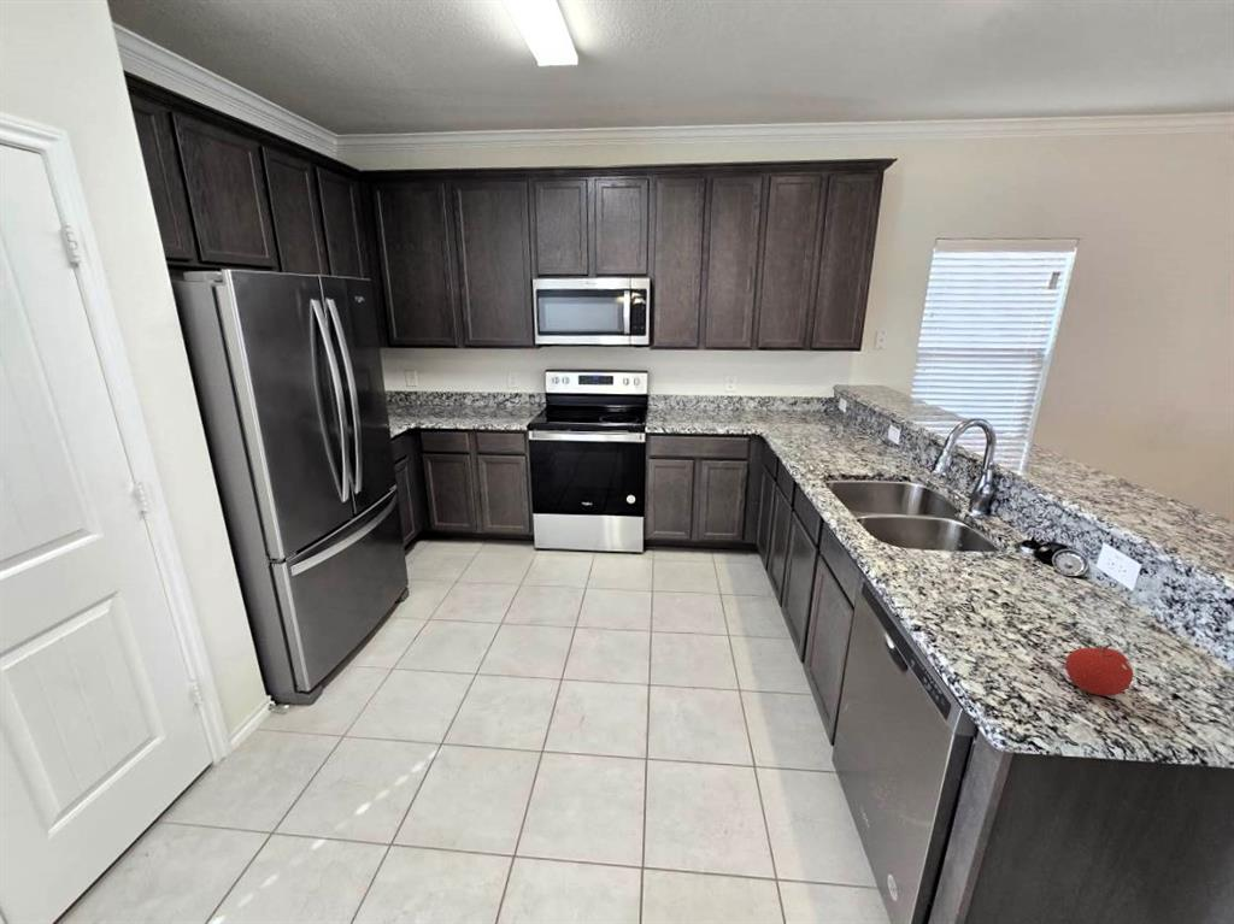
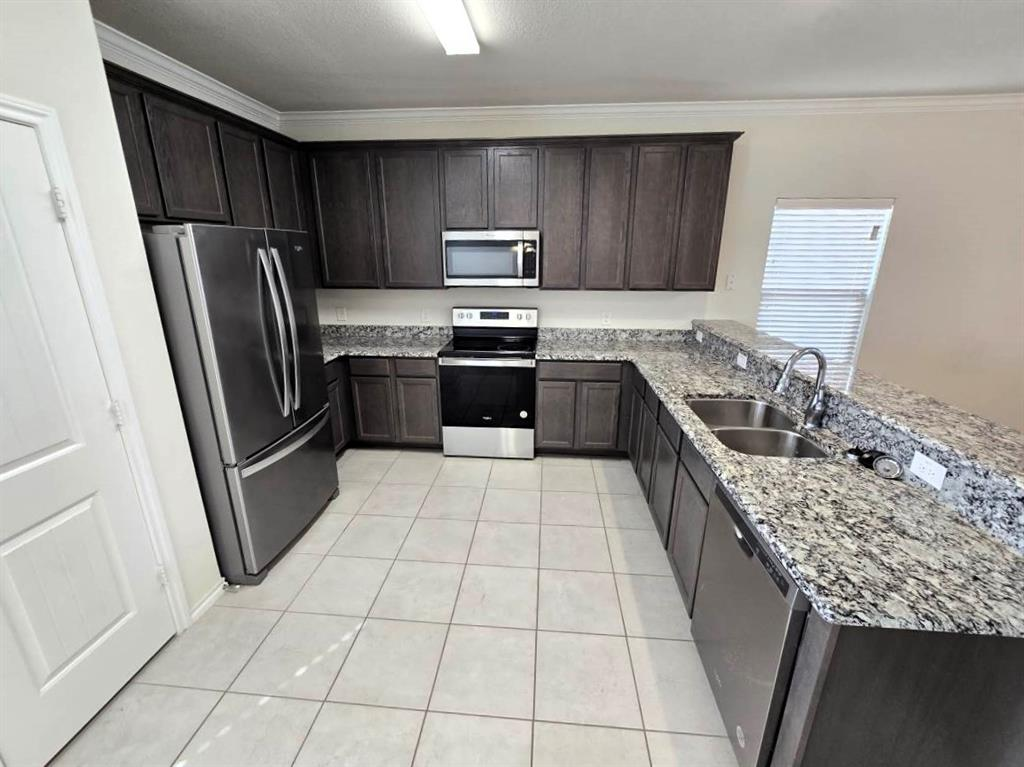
- fruit [1064,643,1134,698]
